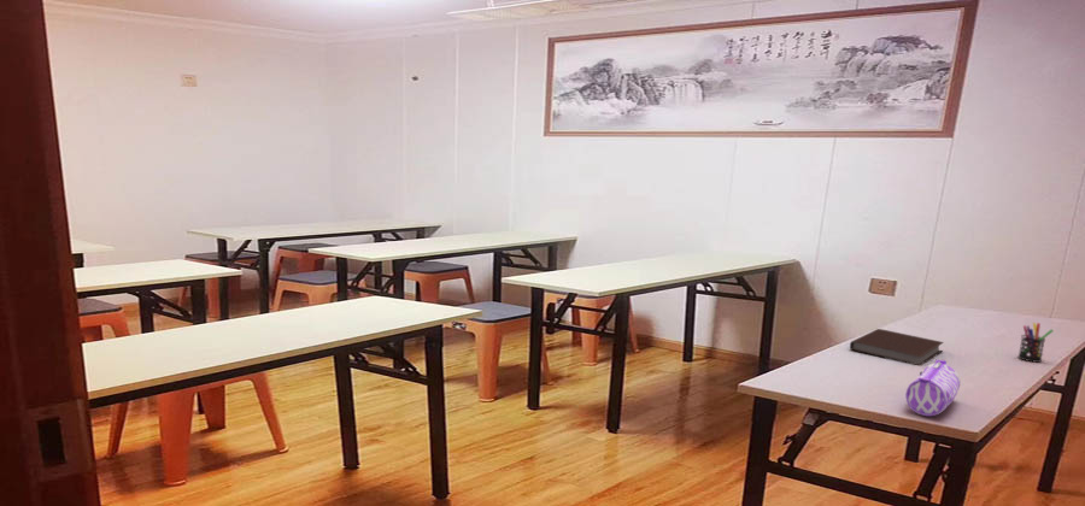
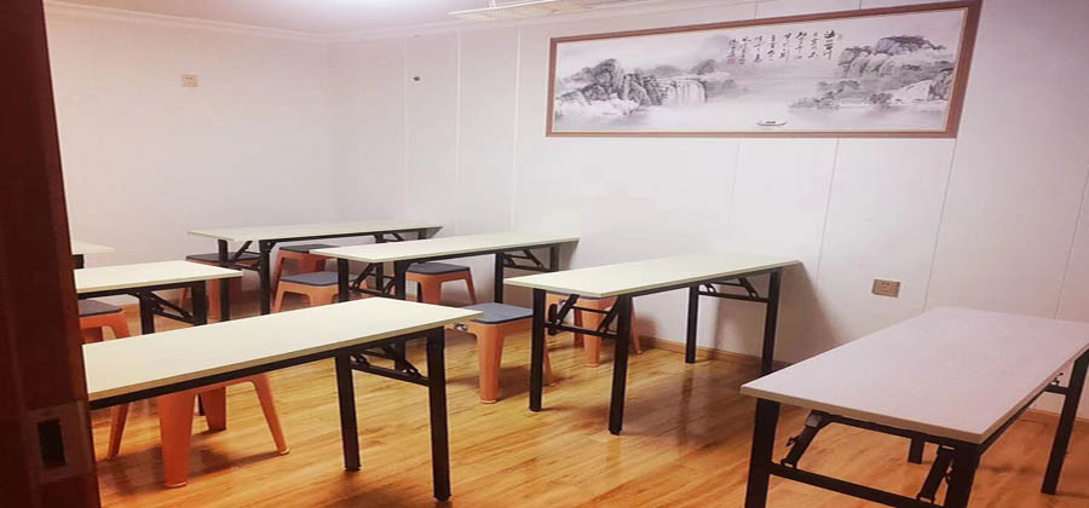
- pencil case [904,359,962,417]
- notebook [849,328,945,366]
- pen holder [1017,322,1055,364]
